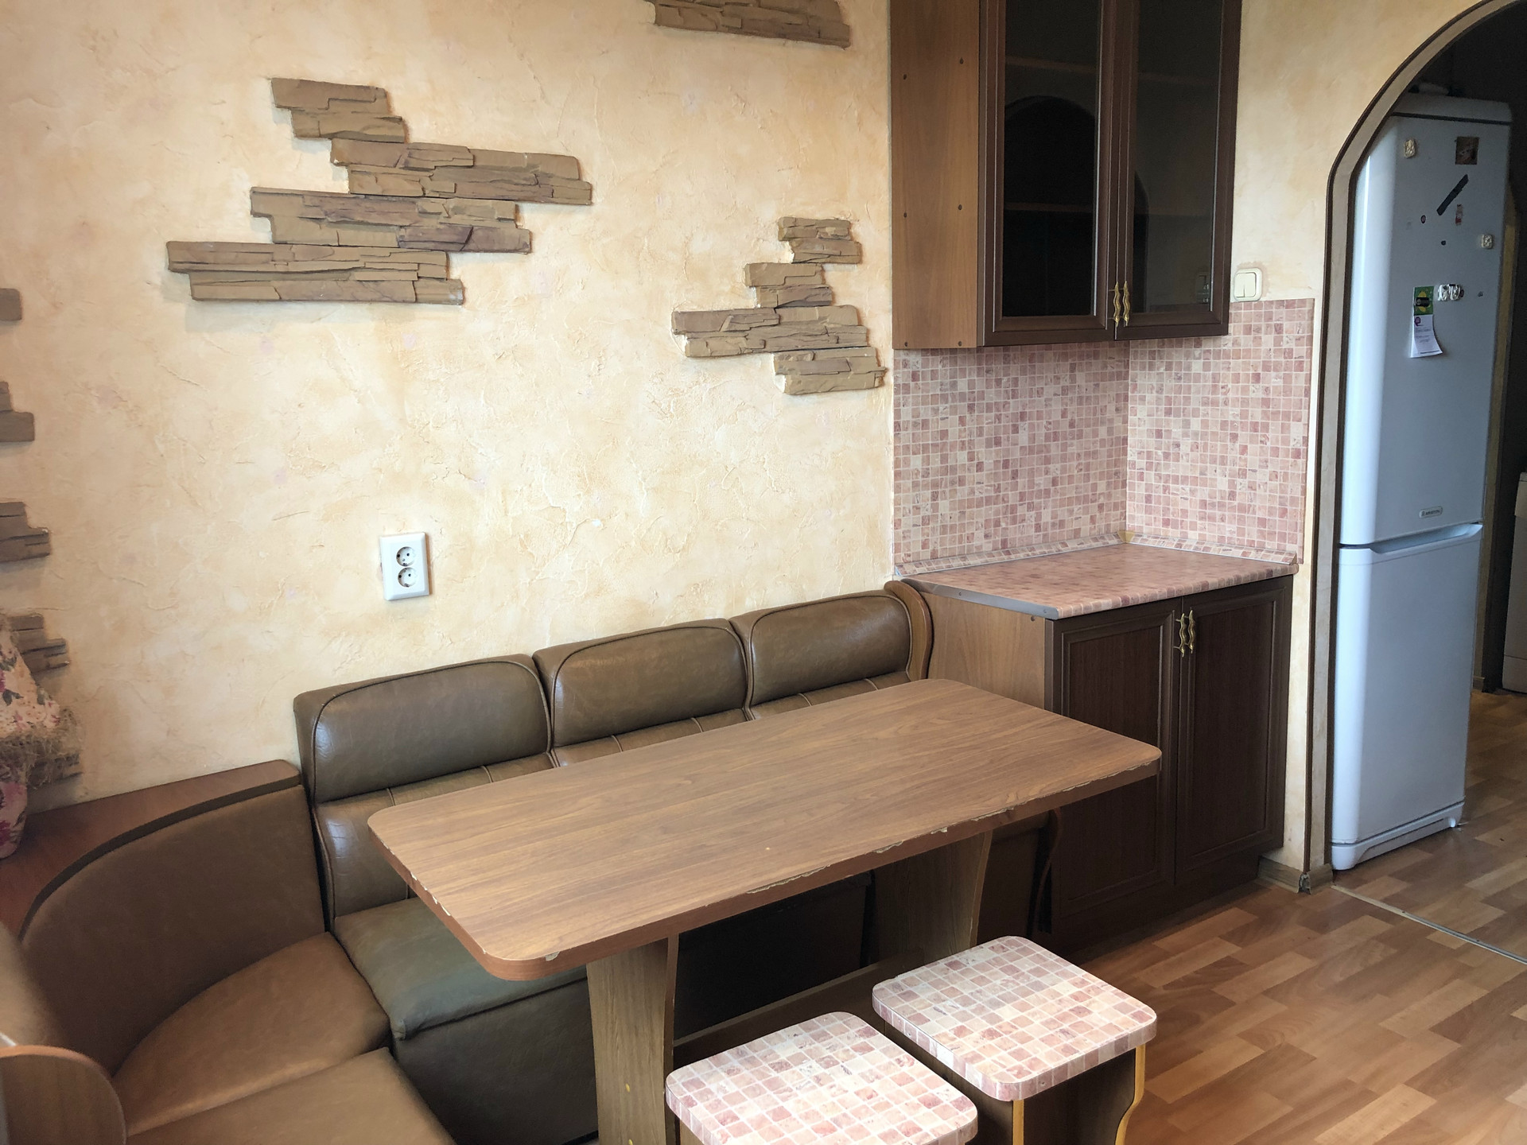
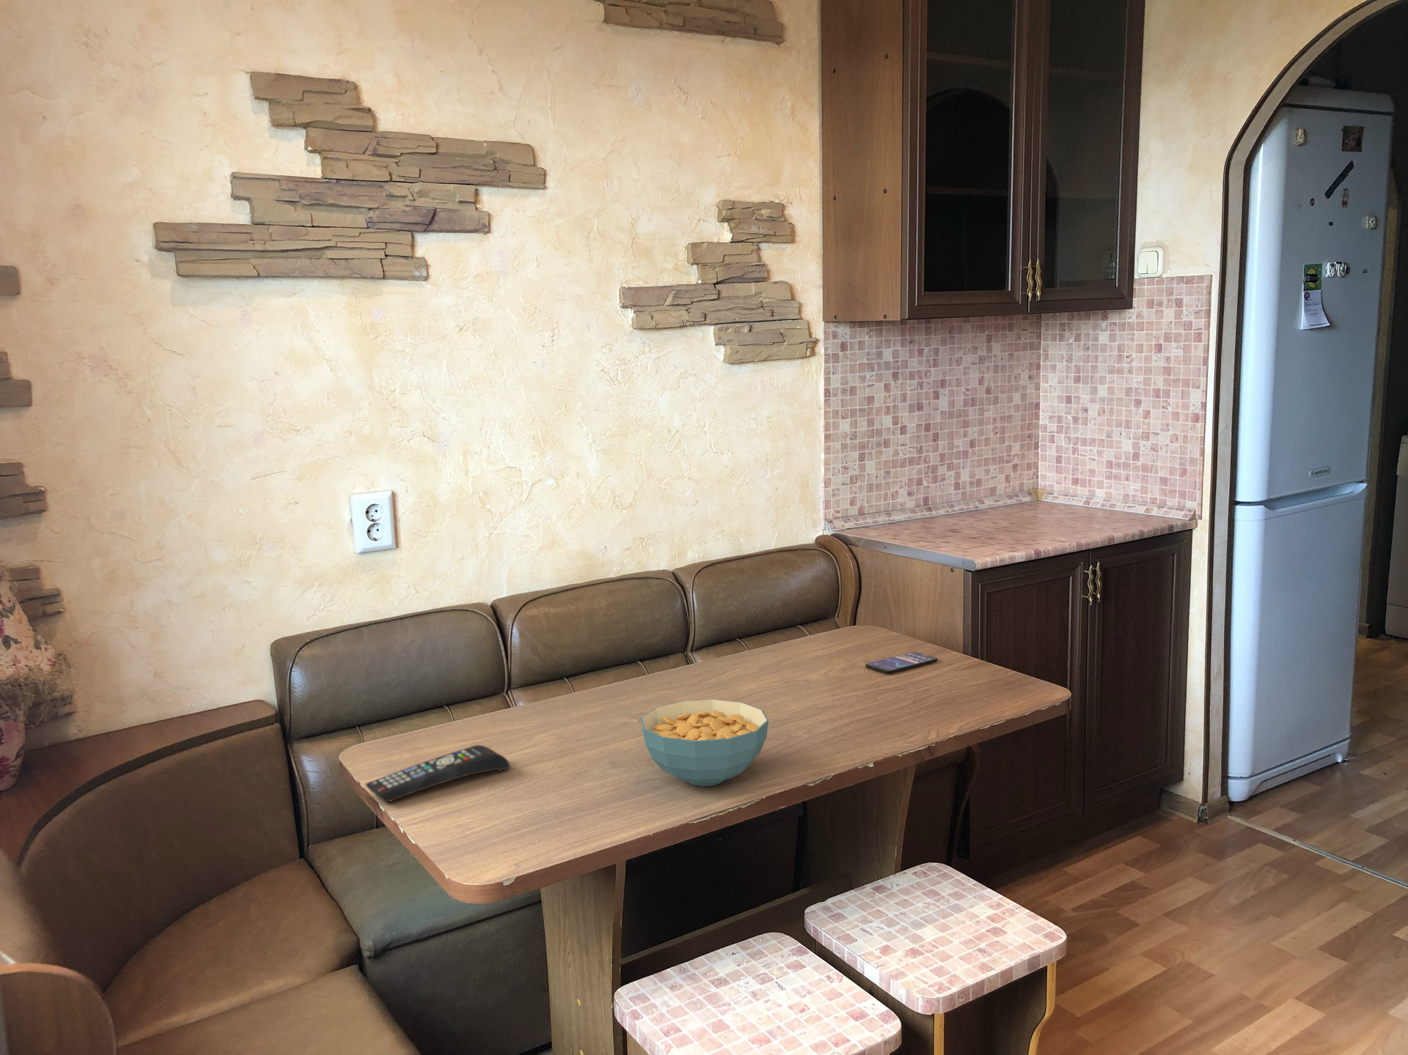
+ smartphone [865,652,939,674]
+ remote control [365,745,511,803]
+ cereal bowl [640,699,769,787]
